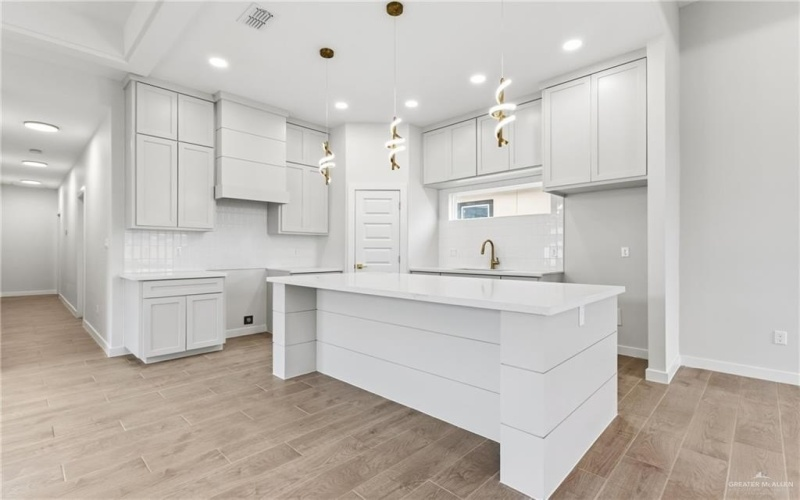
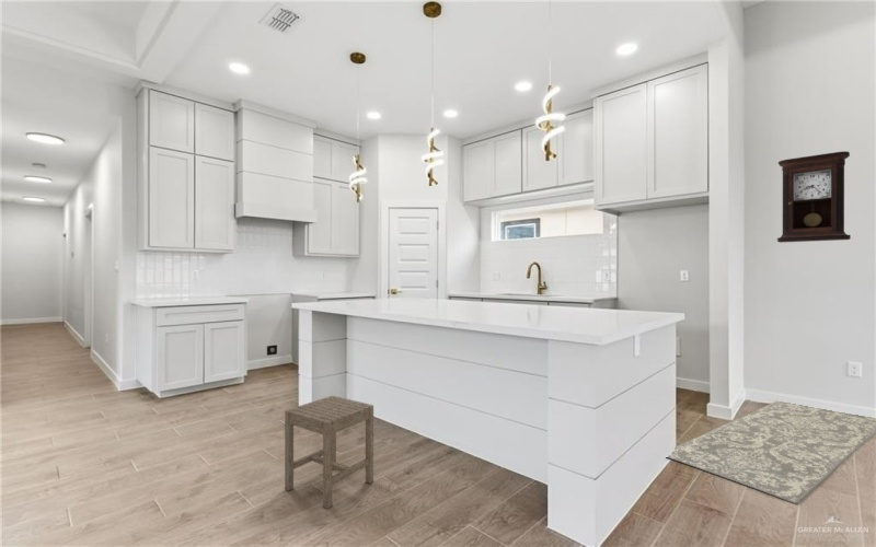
+ rug [667,399,876,504]
+ pendulum clock [776,150,852,244]
+ stool [284,395,374,510]
